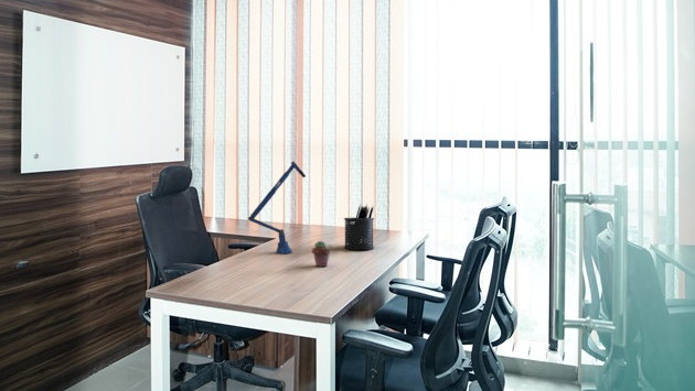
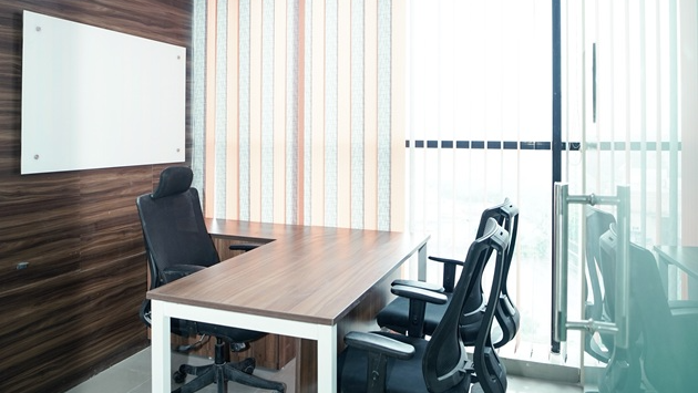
- pen holder [343,203,375,250]
- desk lamp [247,160,307,256]
- potted succulent [311,240,332,268]
